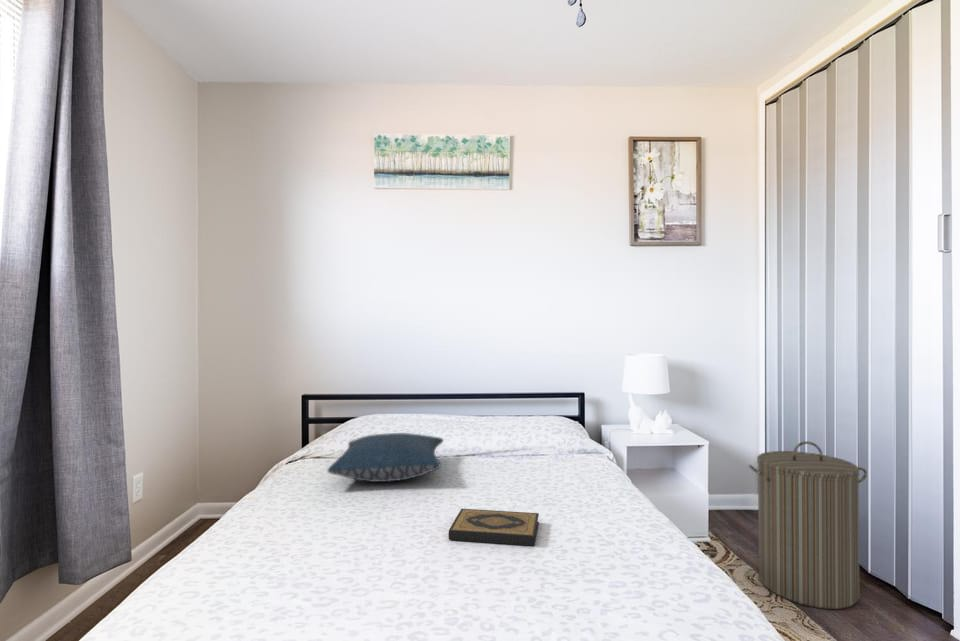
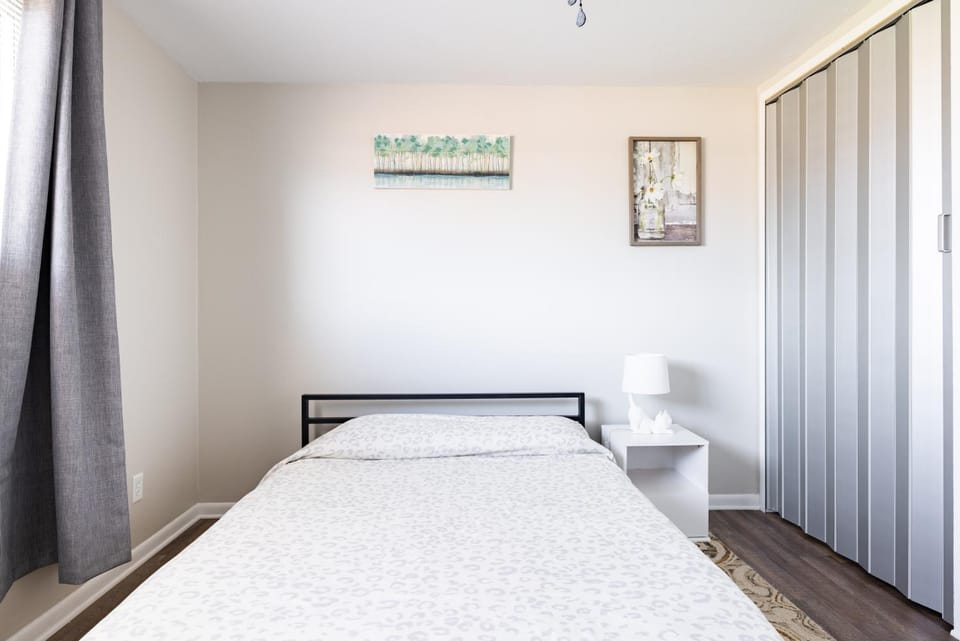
- laundry hamper [748,440,868,610]
- hardback book [448,508,540,546]
- pillow [326,432,445,483]
